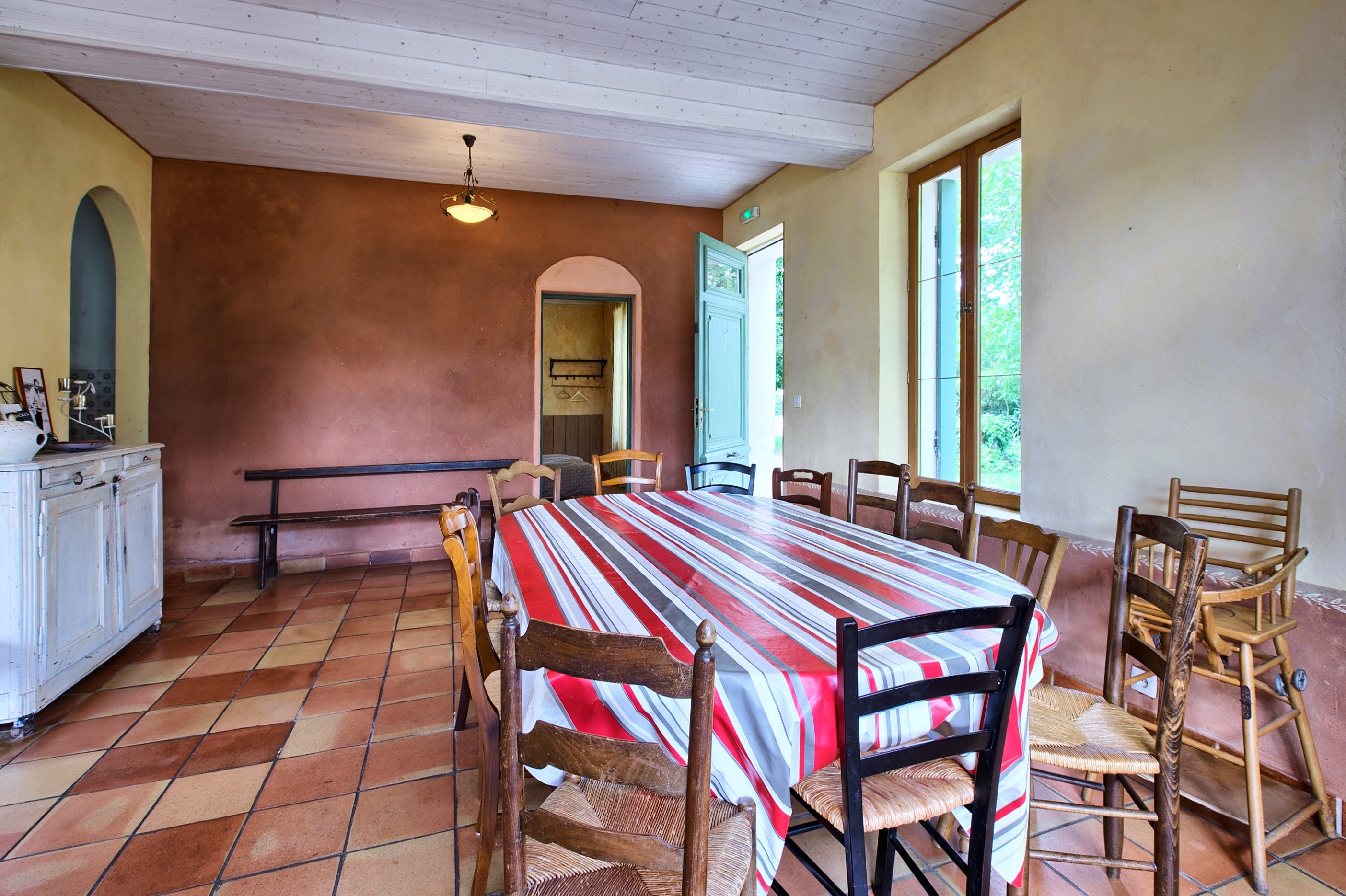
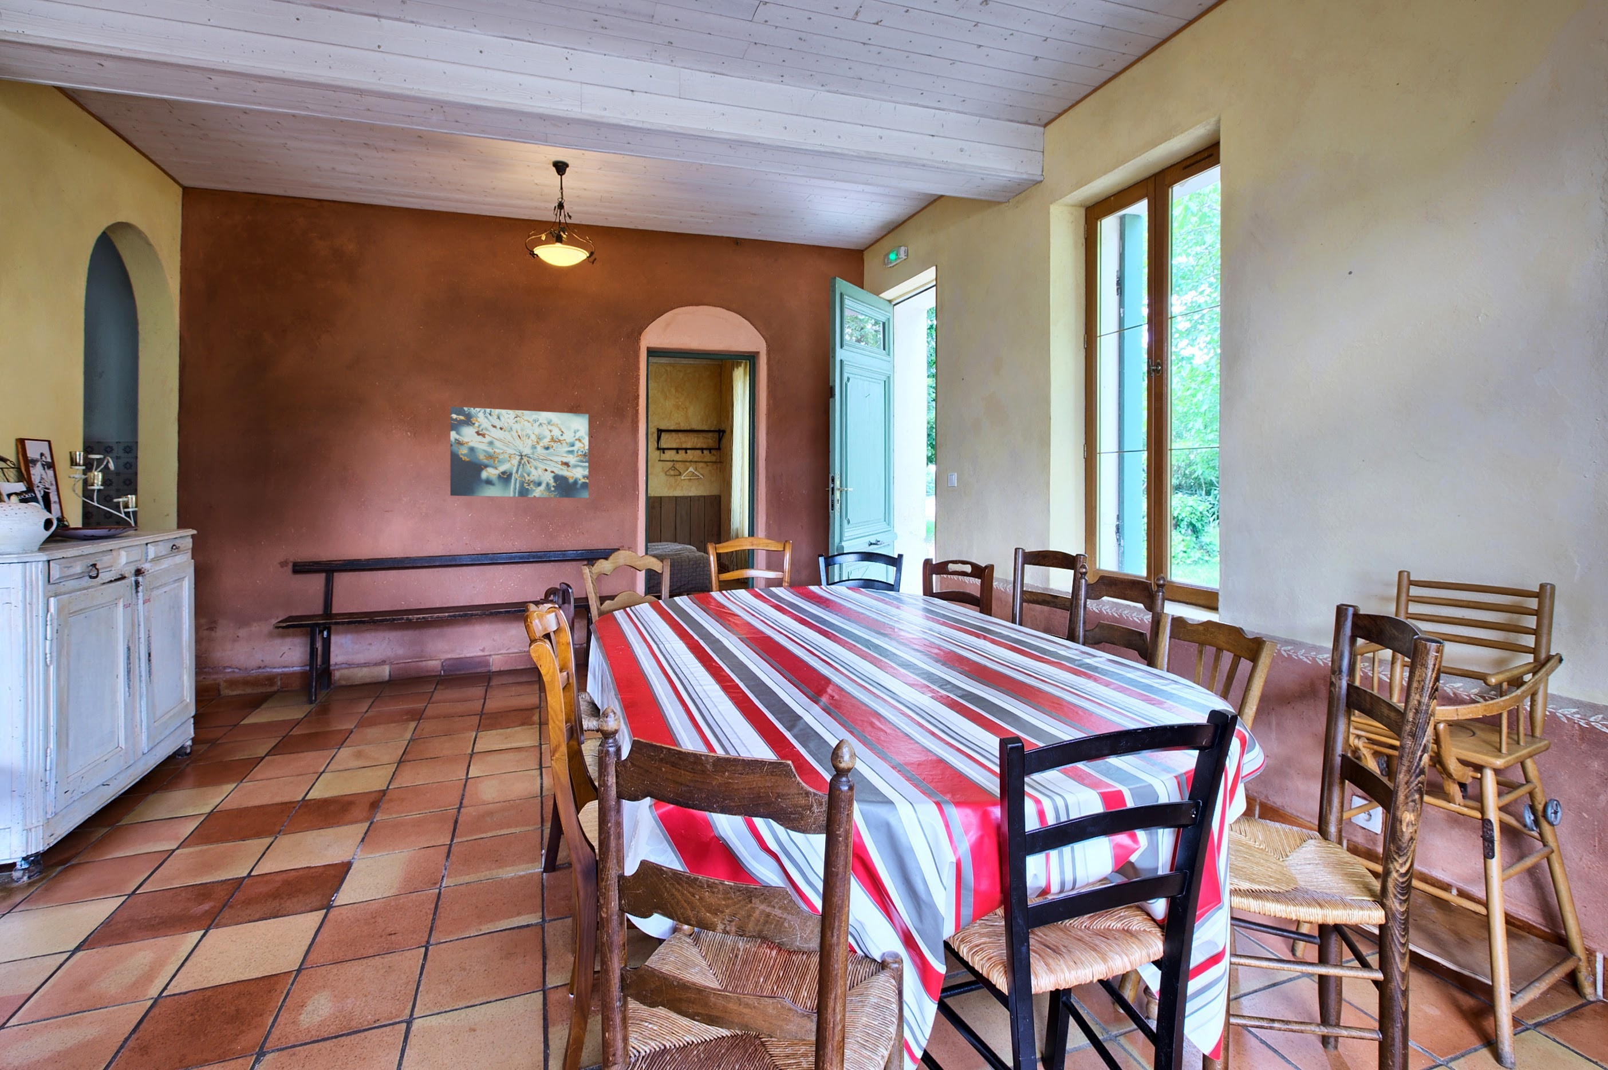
+ wall art [449,406,589,499]
